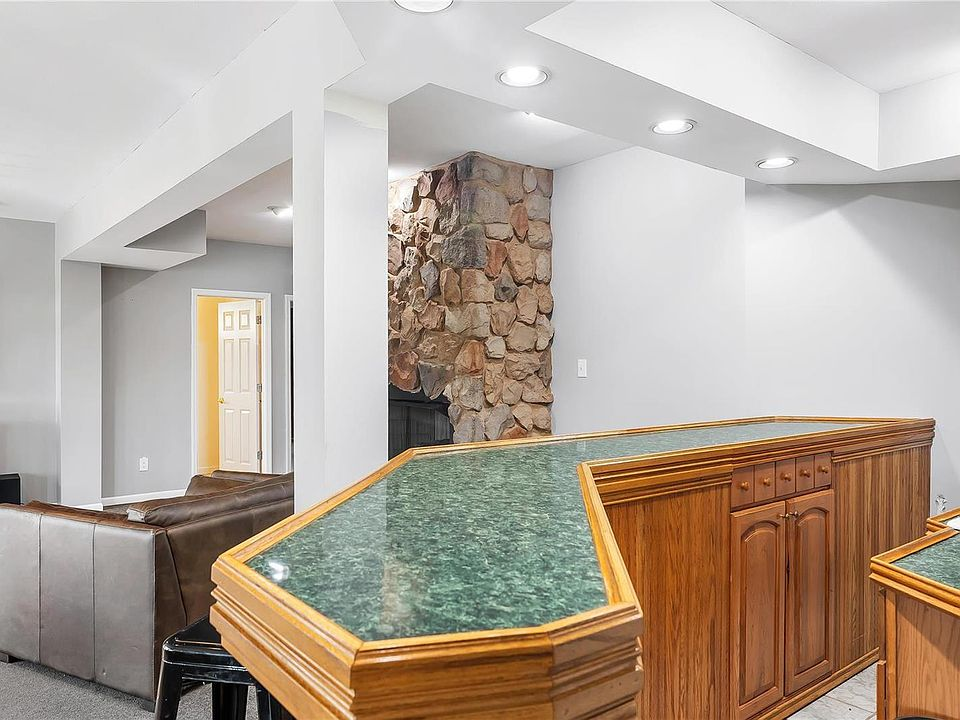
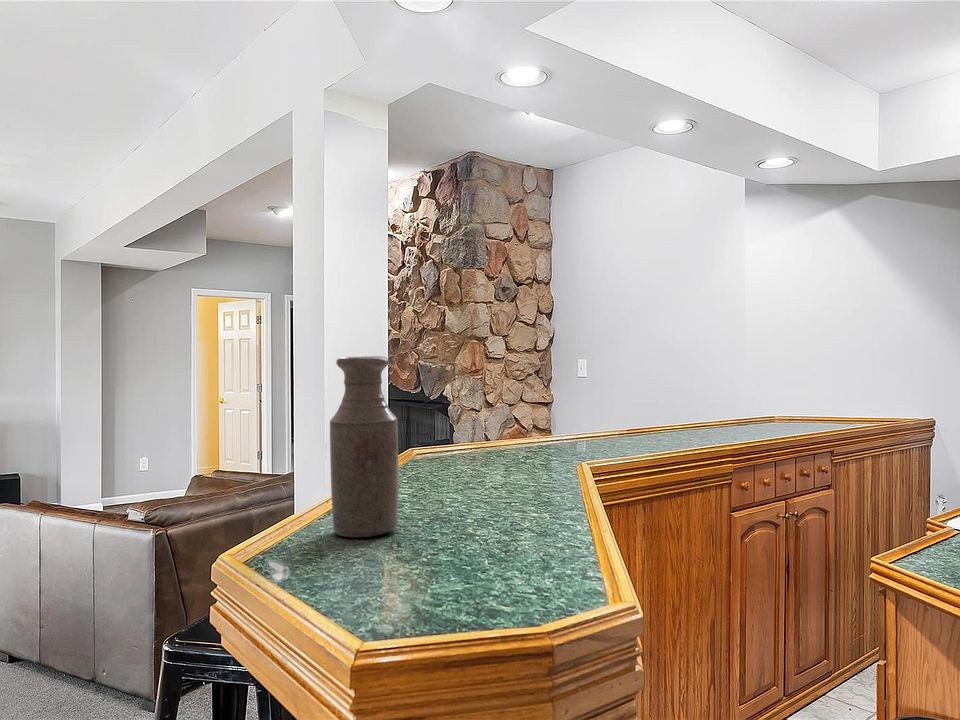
+ bottle [329,355,399,539]
